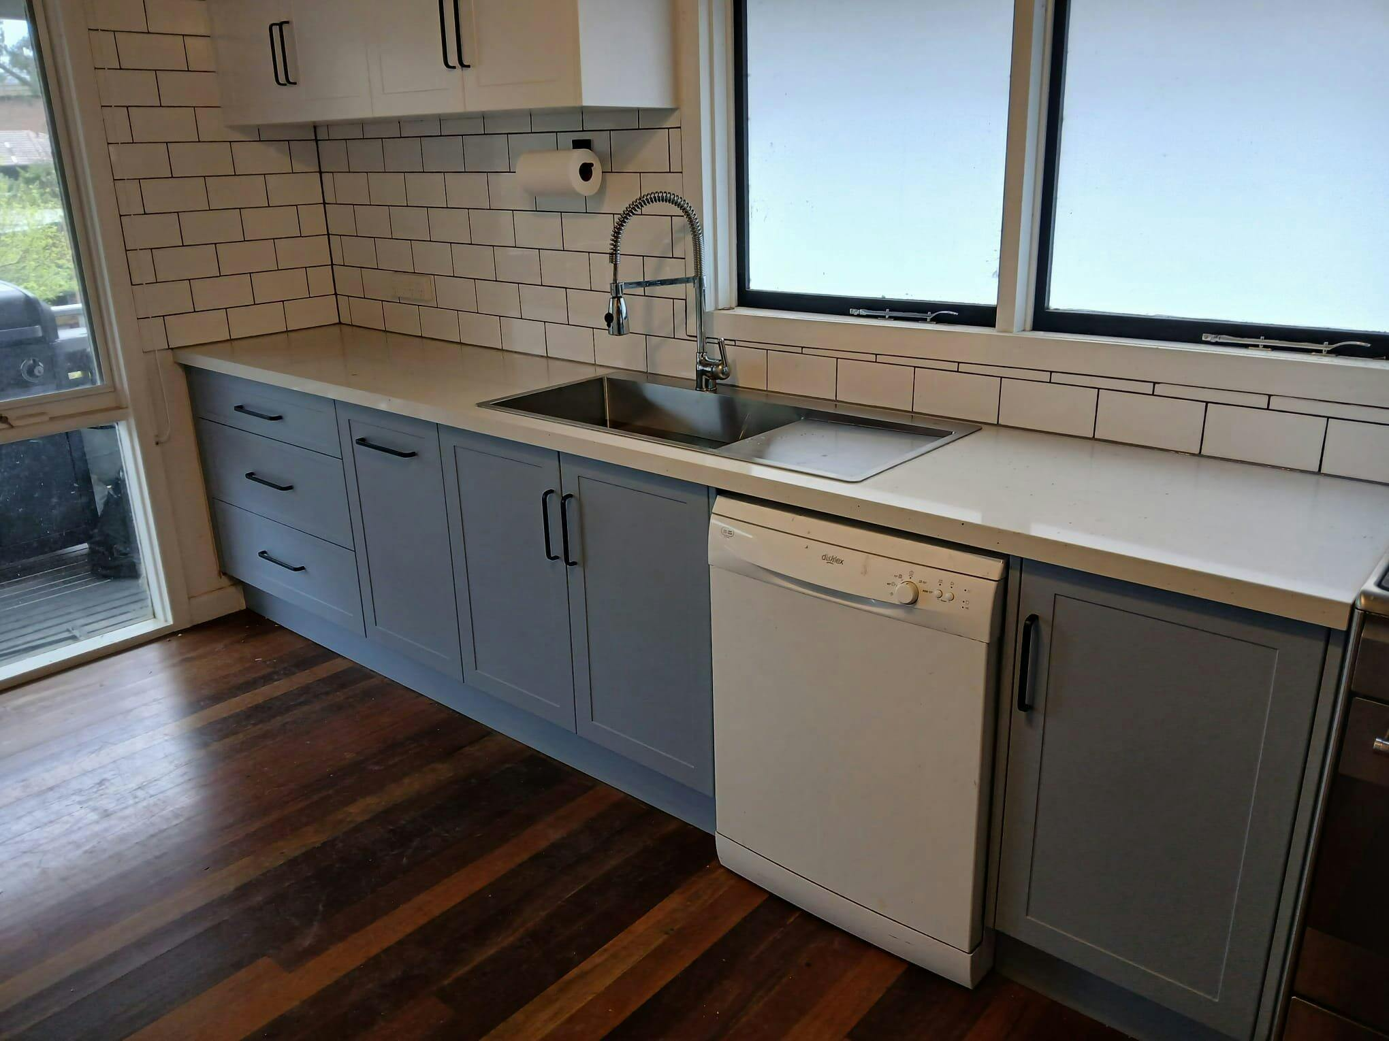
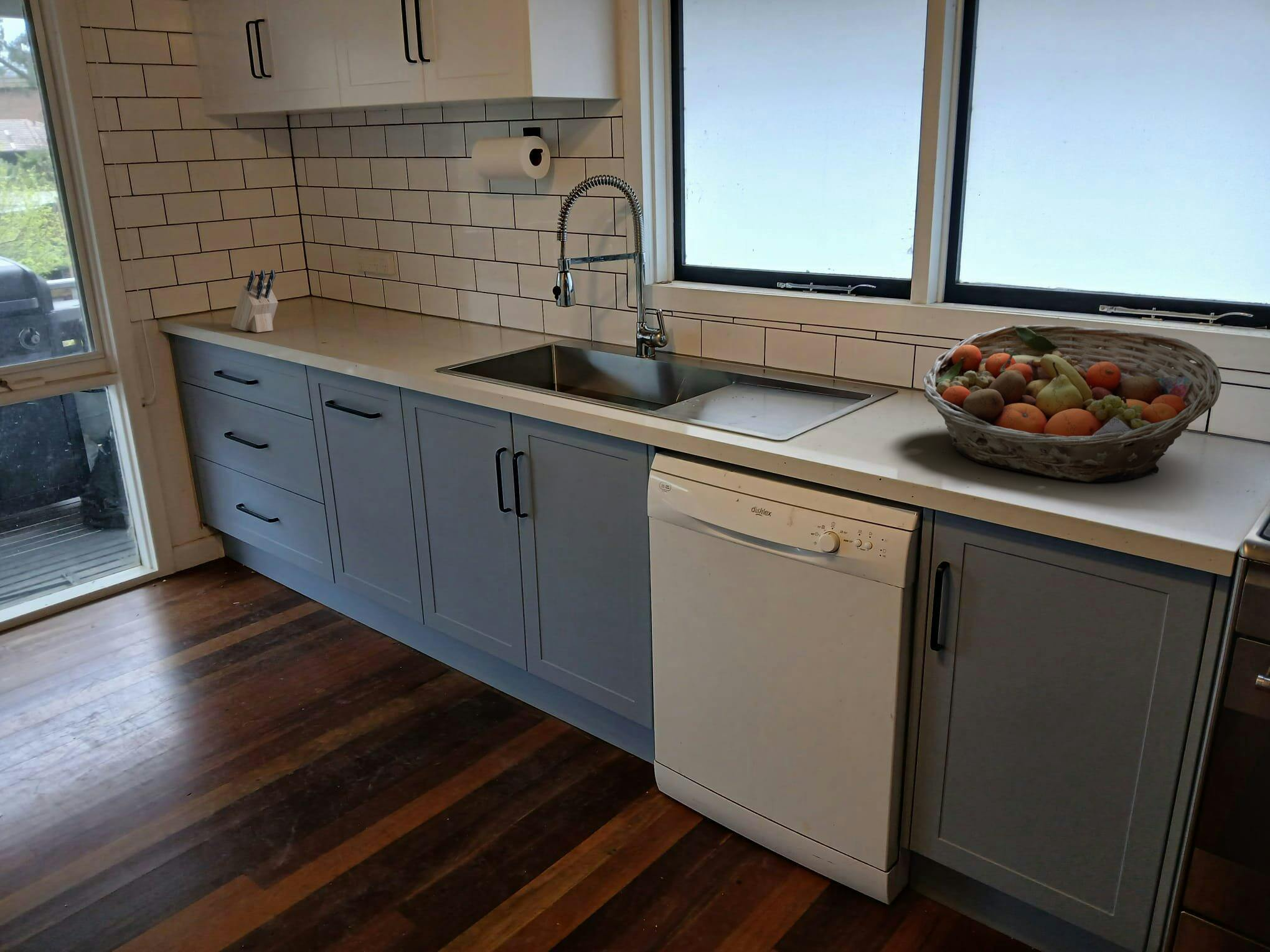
+ knife block [230,269,279,334]
+ fruit basket [923,324,1222,483]
